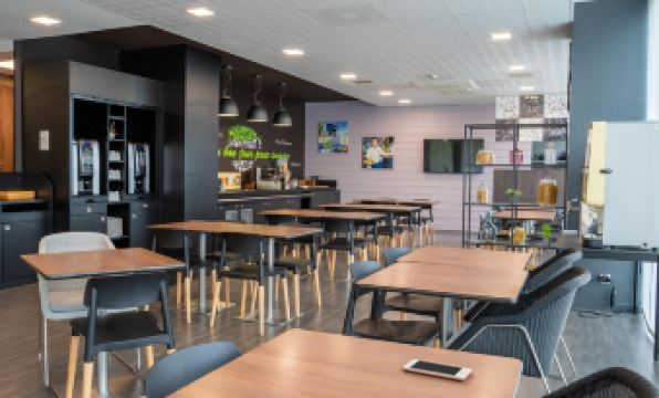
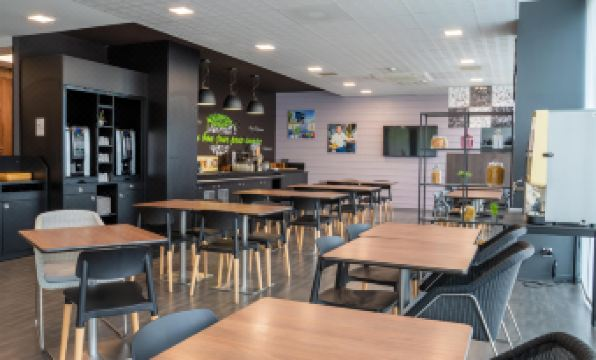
- cell phone [401,358,473,383]
